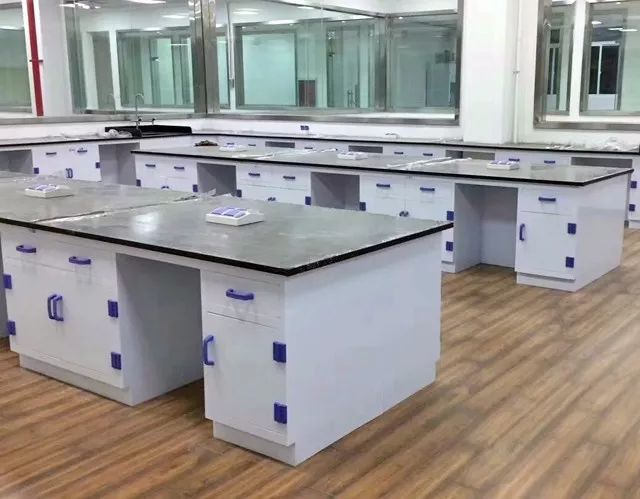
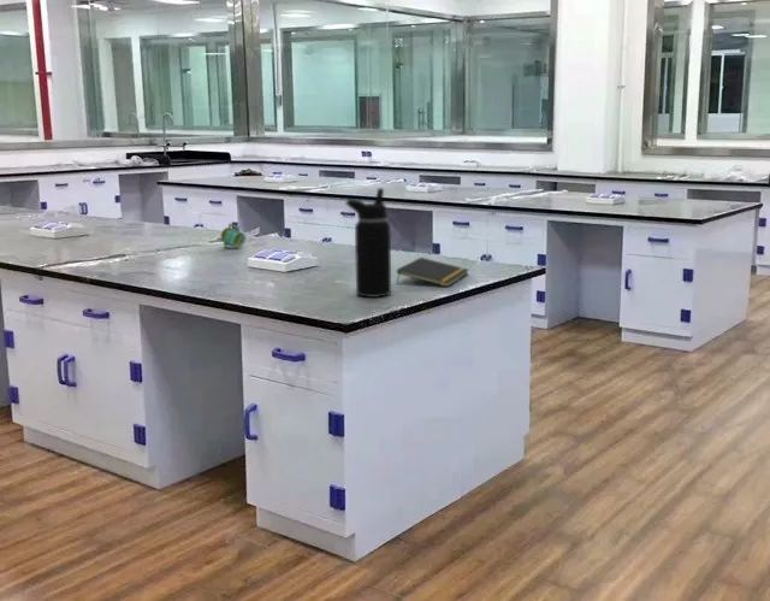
+ notepad [396,257,469,288]
+ measuring cup [220,223,247,249]
+ water bottle [344,187,392,299]
